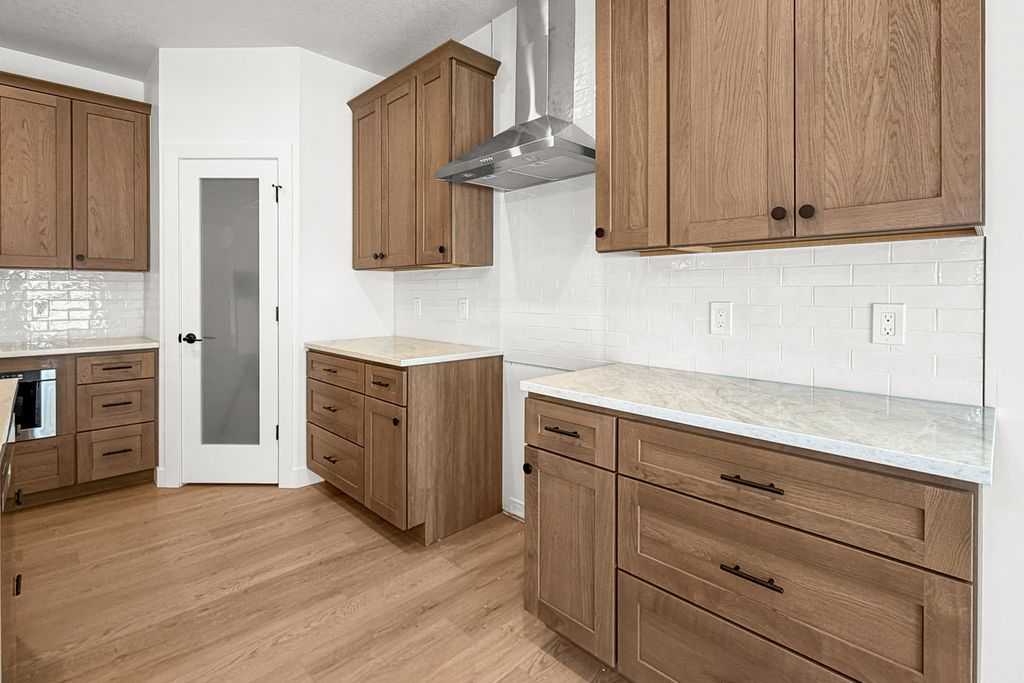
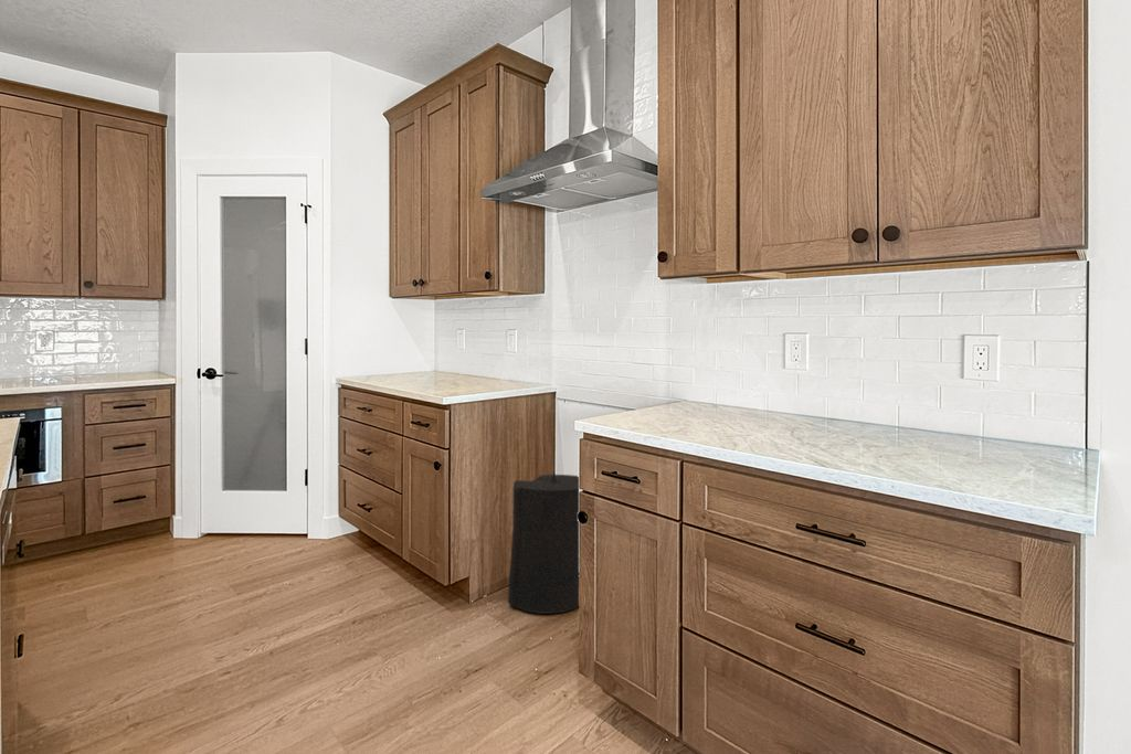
+ trash can [508,471,580,615]
